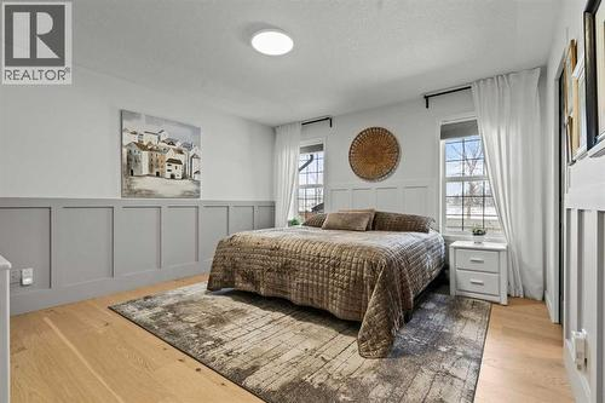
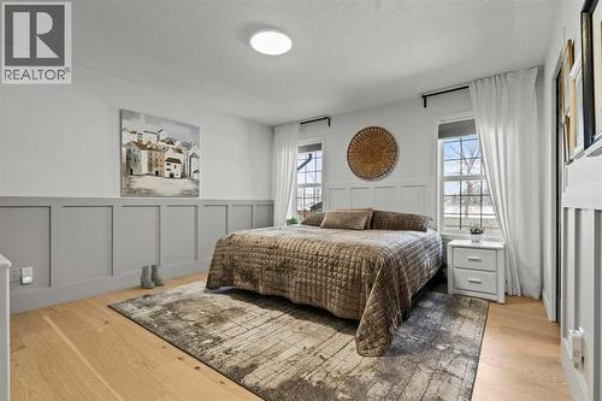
+ boots [140,264,166,289]
